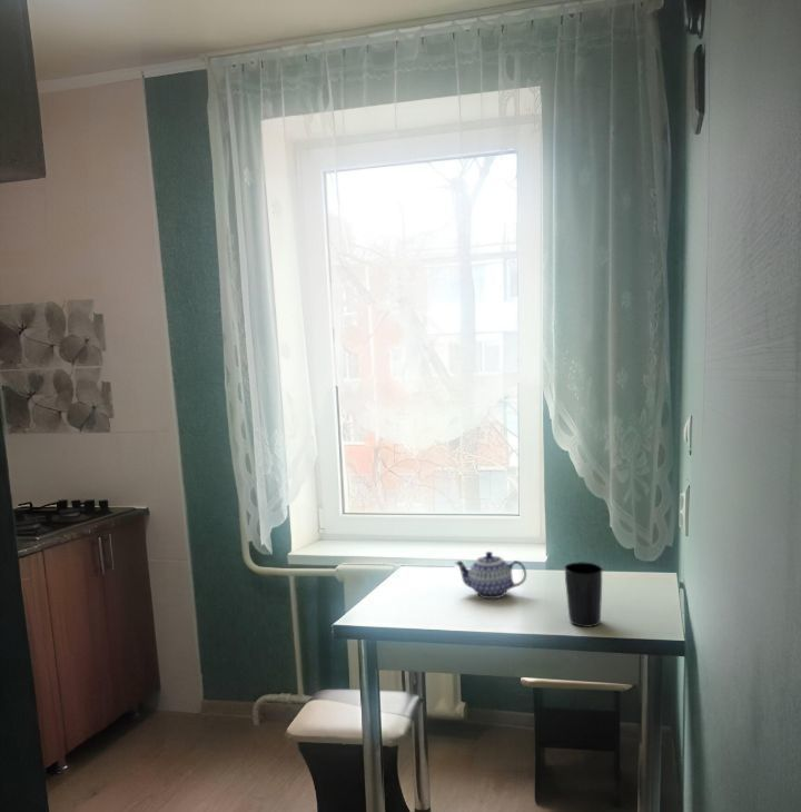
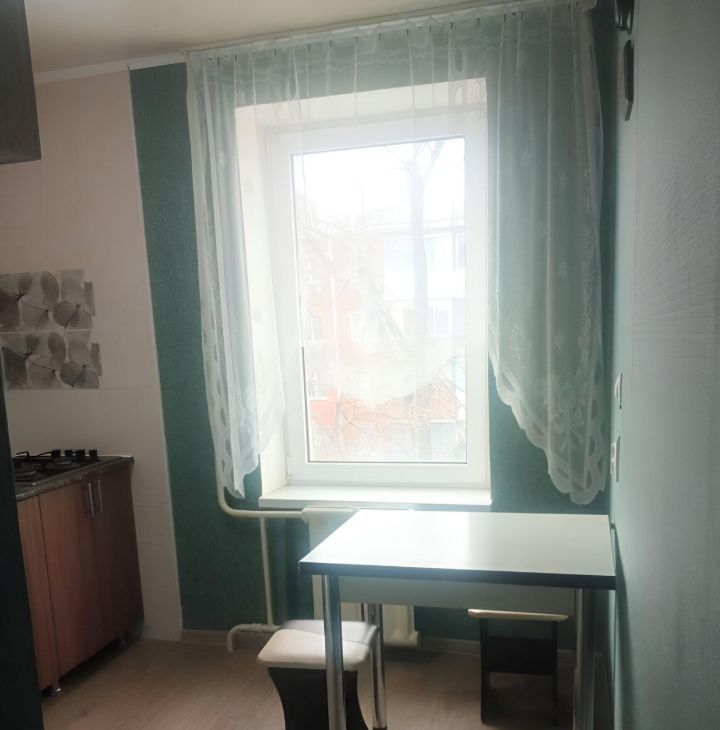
- teapot [454,551,527,600]
- cup [563,561,604,628]
